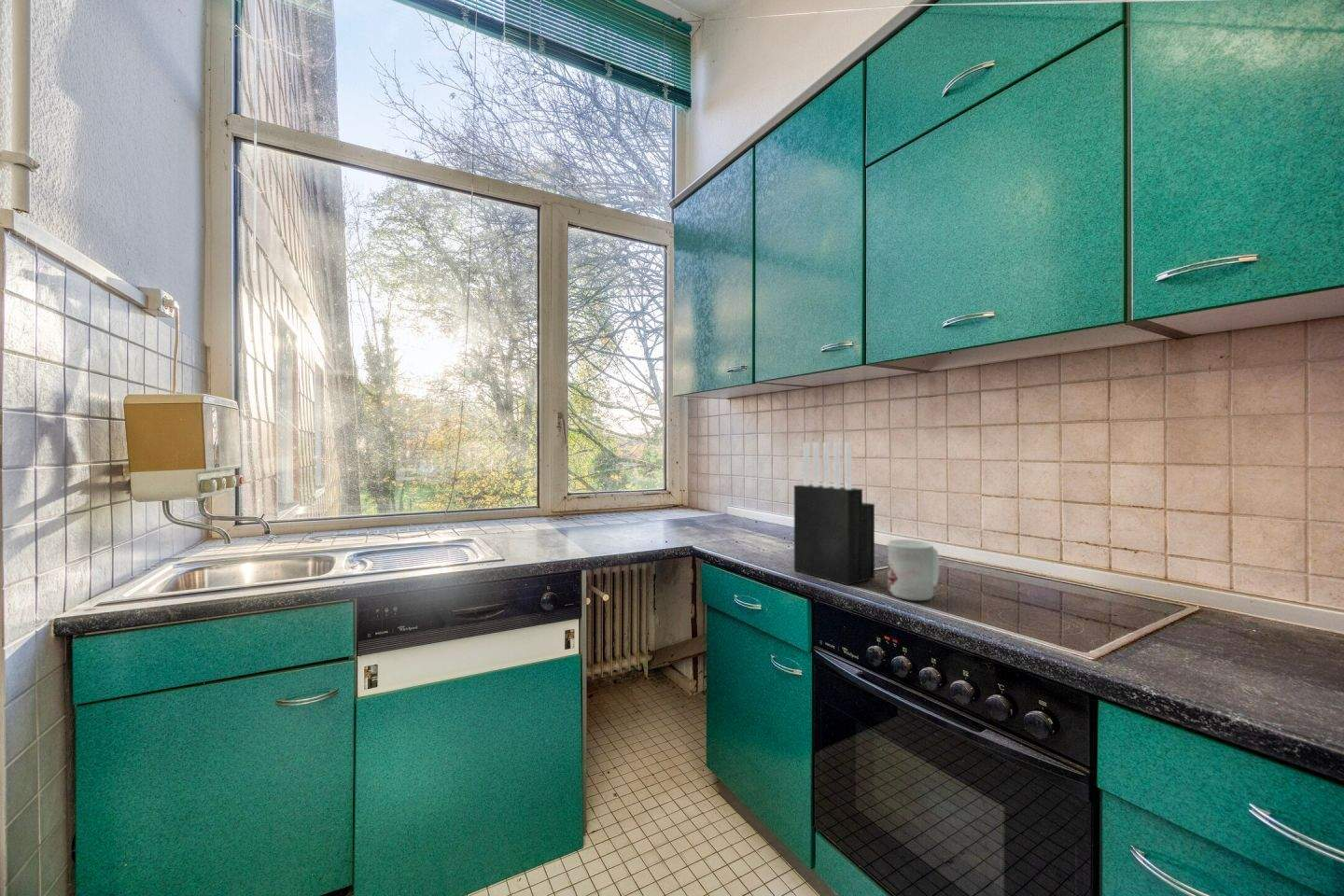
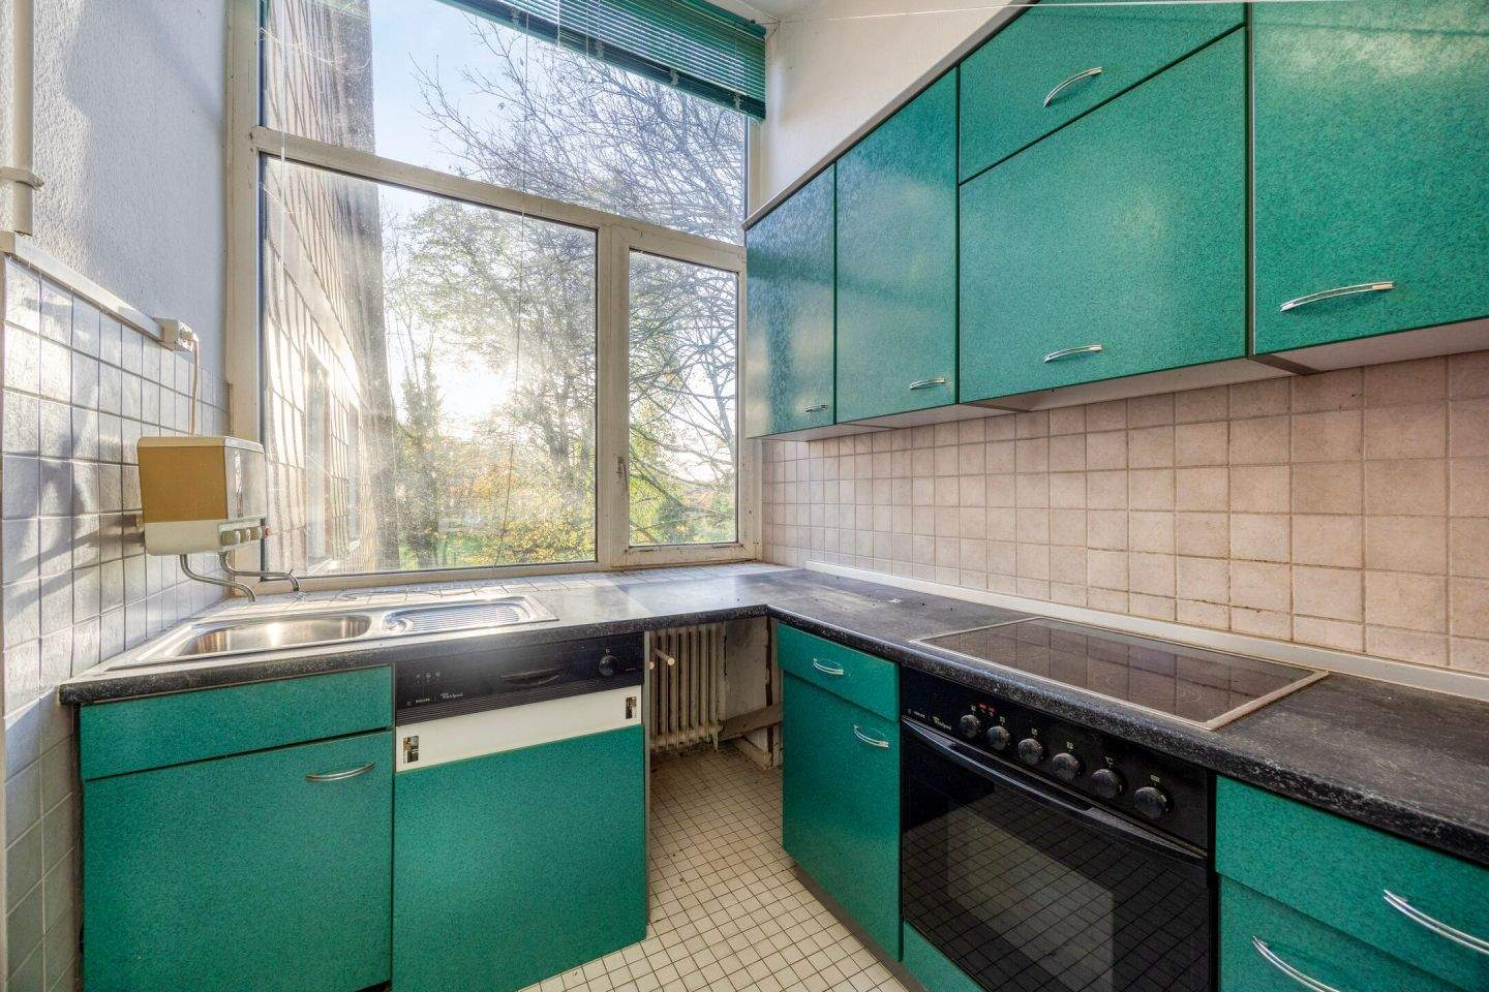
- mug [887,539,940,601]
- knife block [793,441,875,586]
